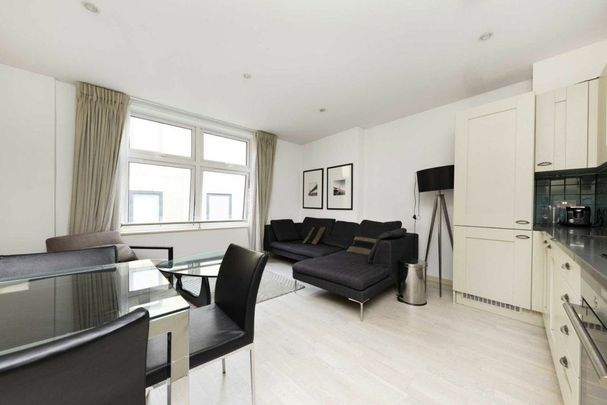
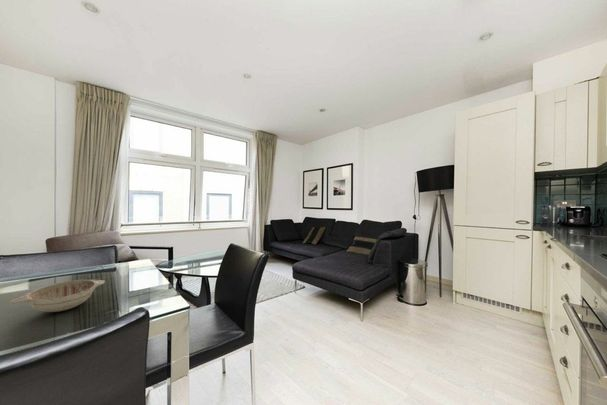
+ decorative bowl [9,279,106,313]
